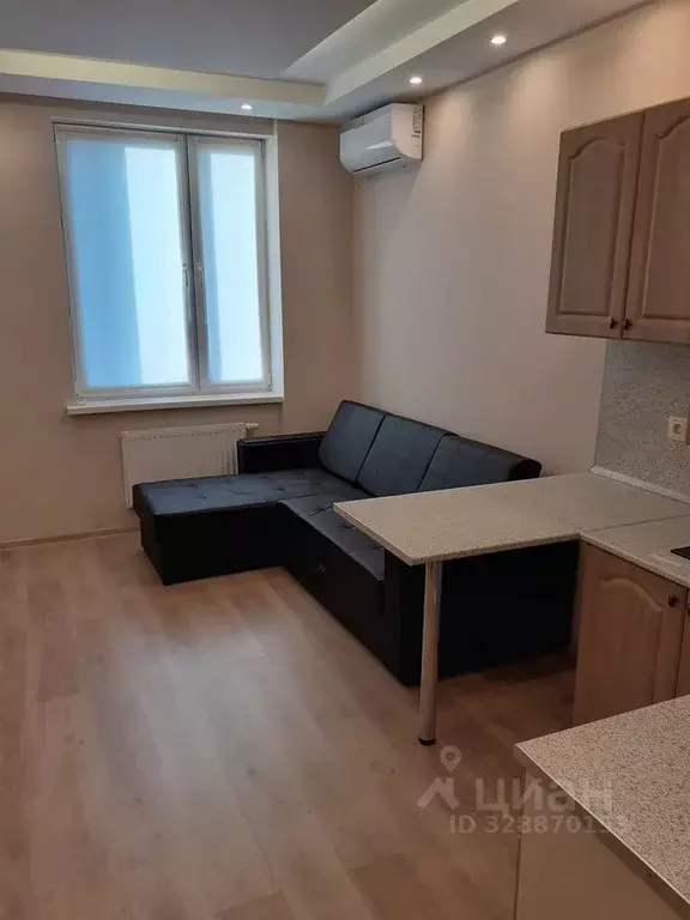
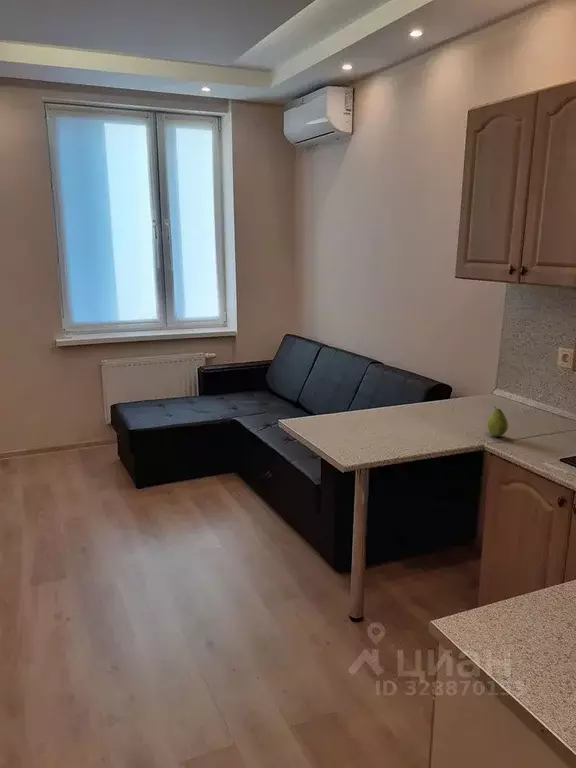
+ fruit [486,405,509,438]
